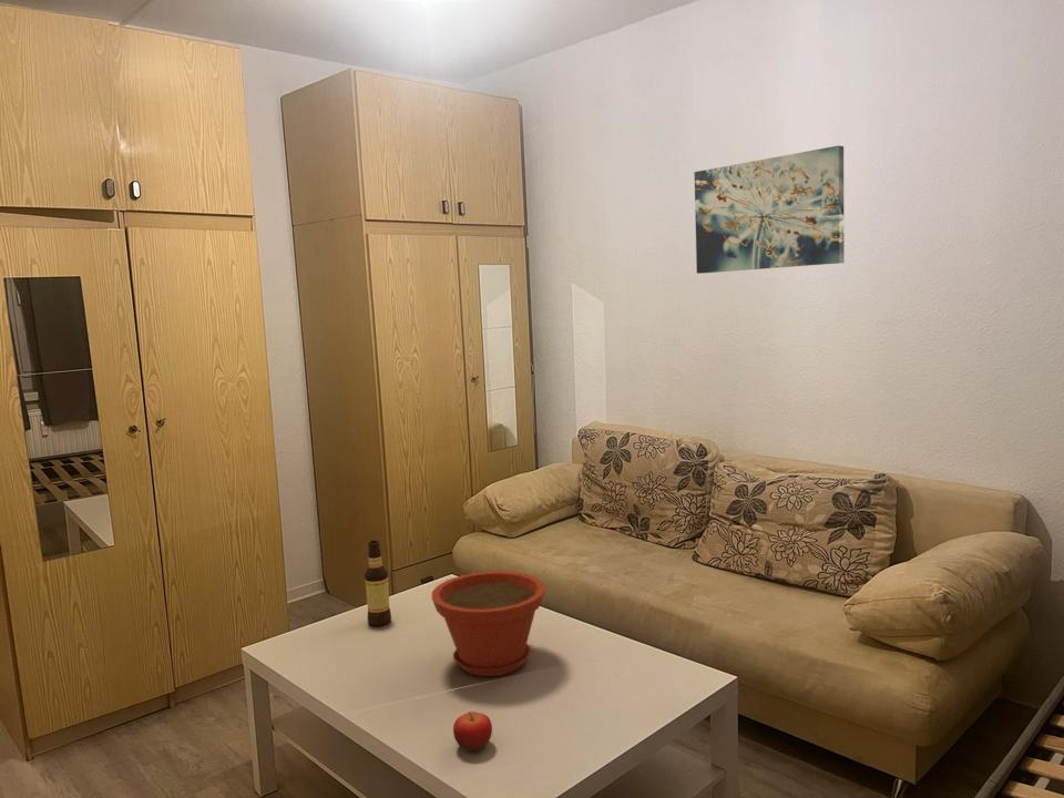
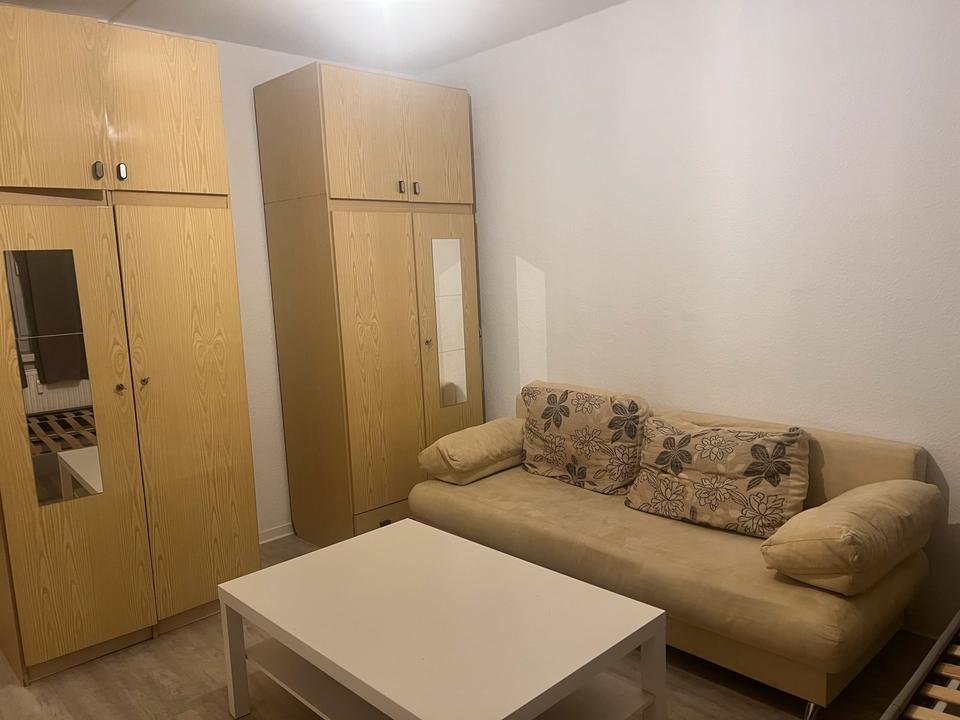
- bottle [364,540,392,627]
- fruit [452,710,493,753]
- wall art [694,144,846,275]
- plant pot [431,570,546,677]
